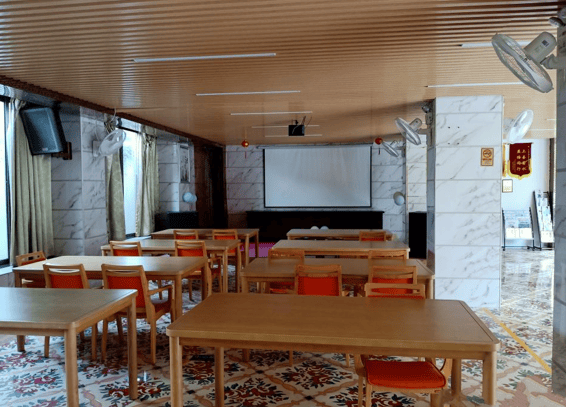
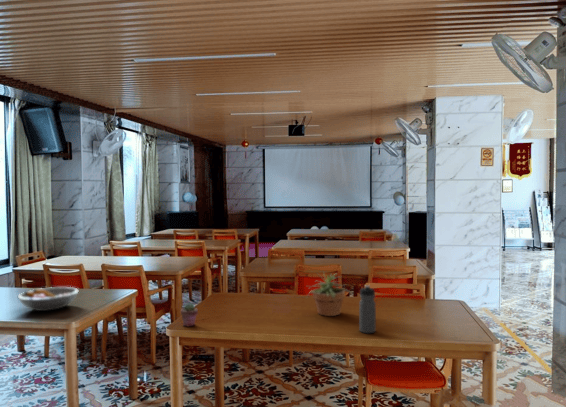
+ fruit bowl [17,286,80,312]
+ potted succulent [180,302,199,327]
+ potted plant [305,272,355,317]
+ water bottle [358,284,377,334]
